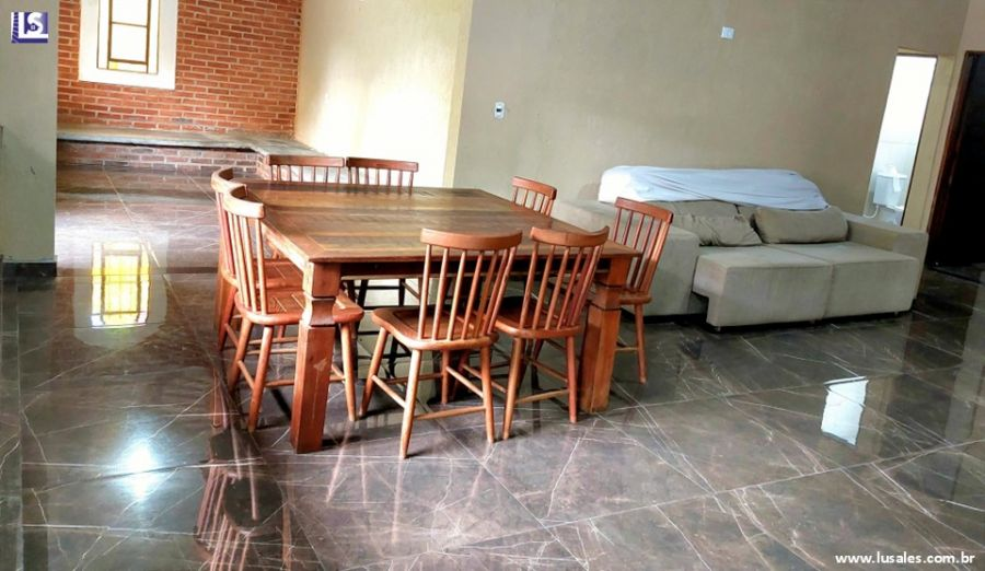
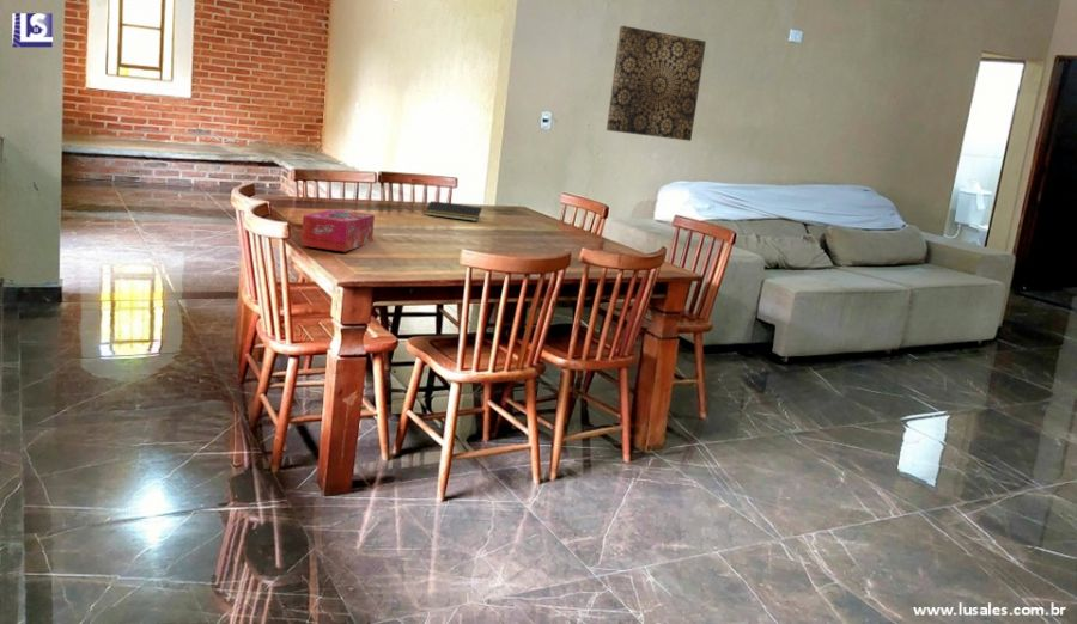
+ tissue box [300,208,376,252]
+ notepad [424,200,483,222]
+ wall art [606,25,707,142]
